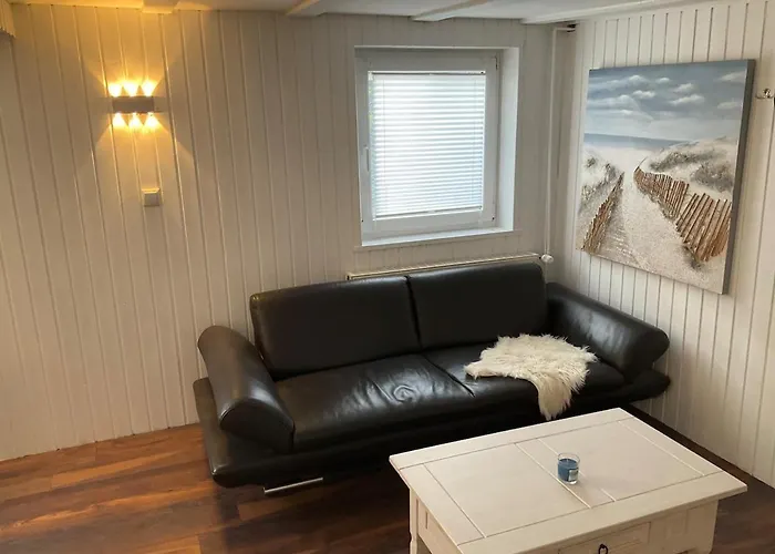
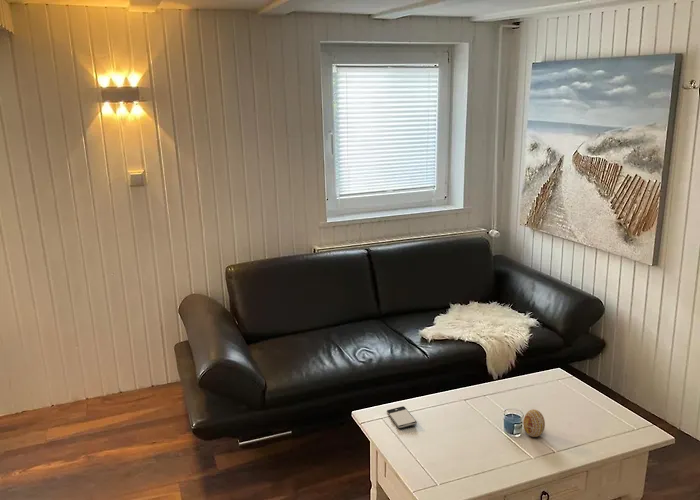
+ decorative egg [522,408,546,438]
+ smartphone [386,405,418,429]
